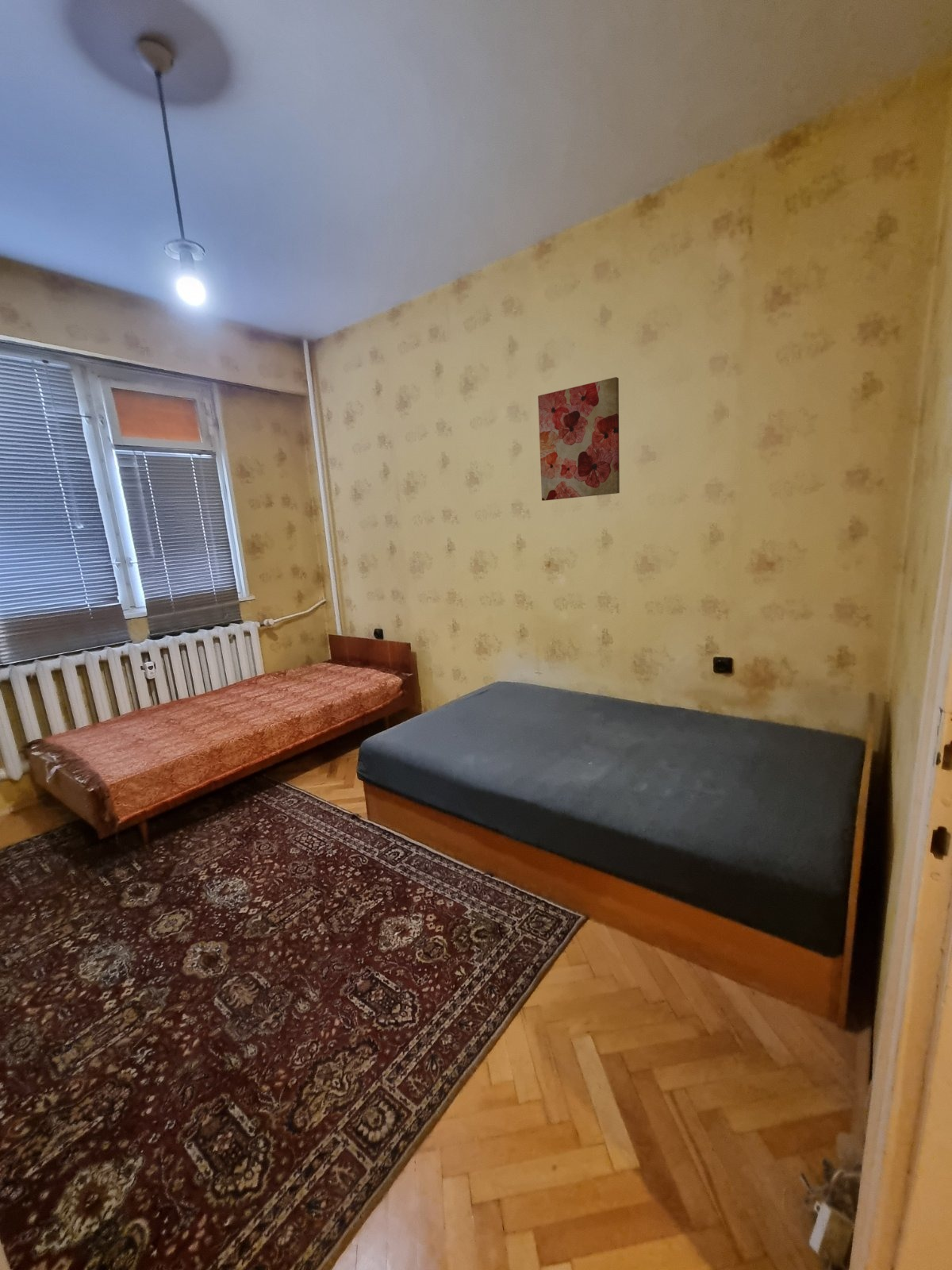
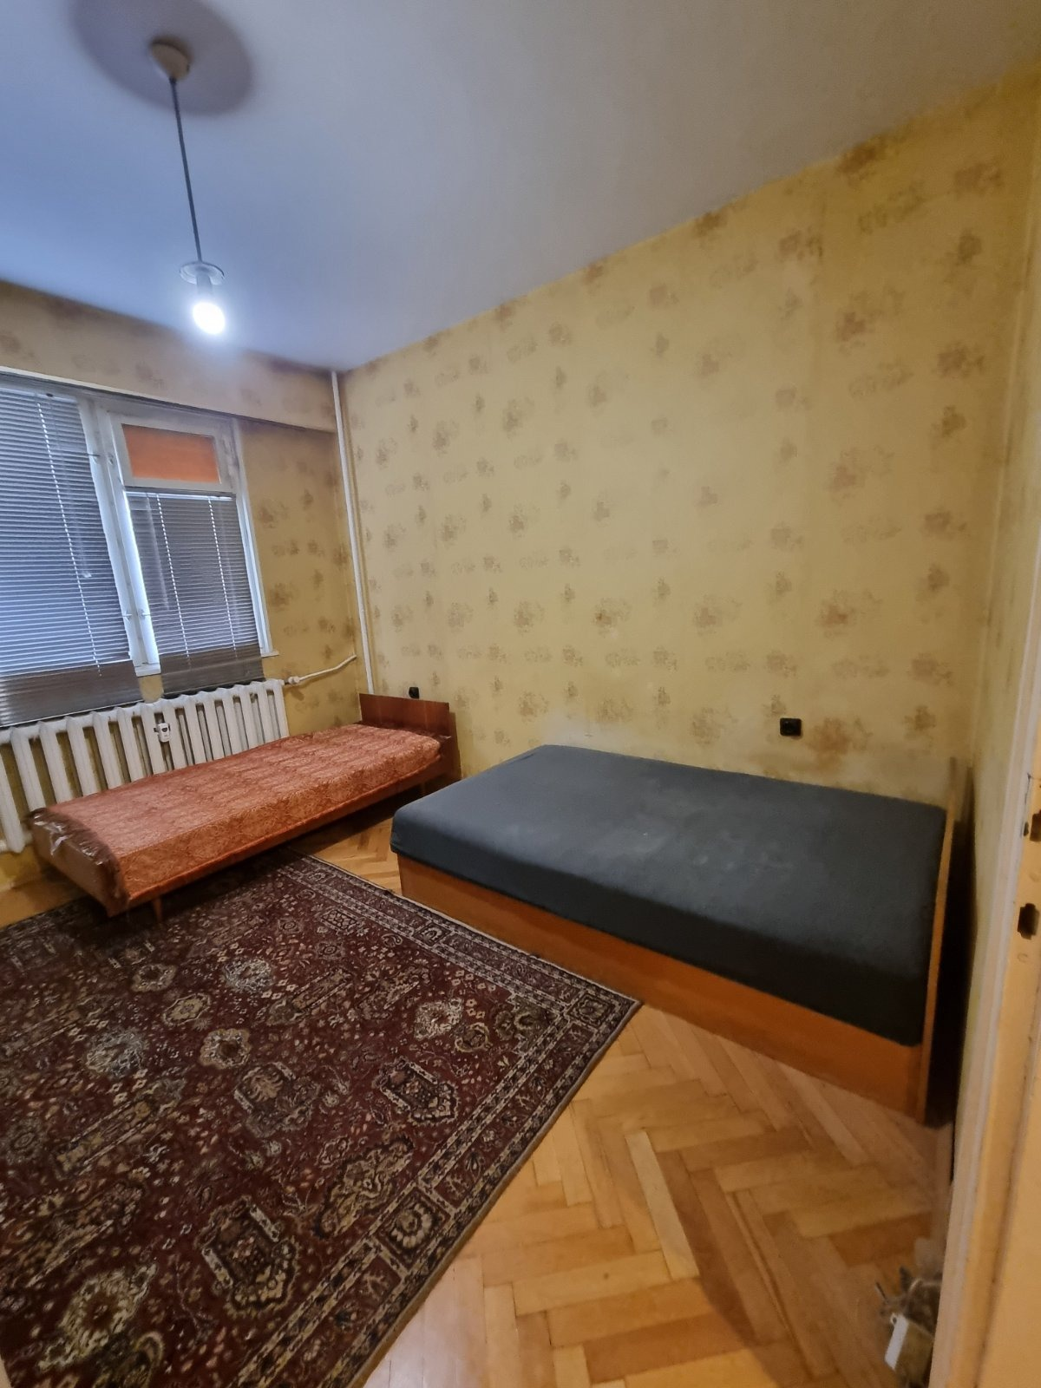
- wall art [537,376,620,502]
